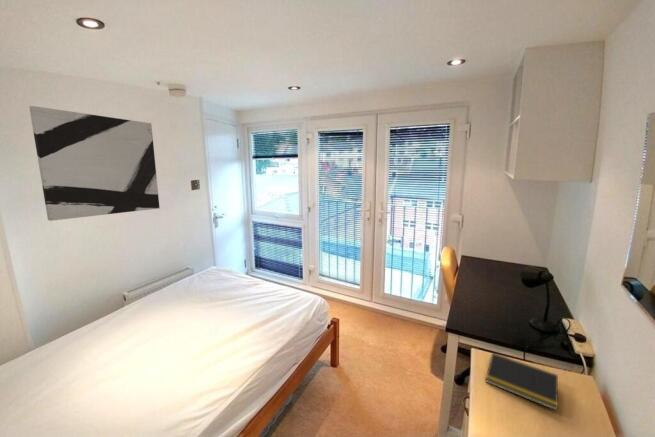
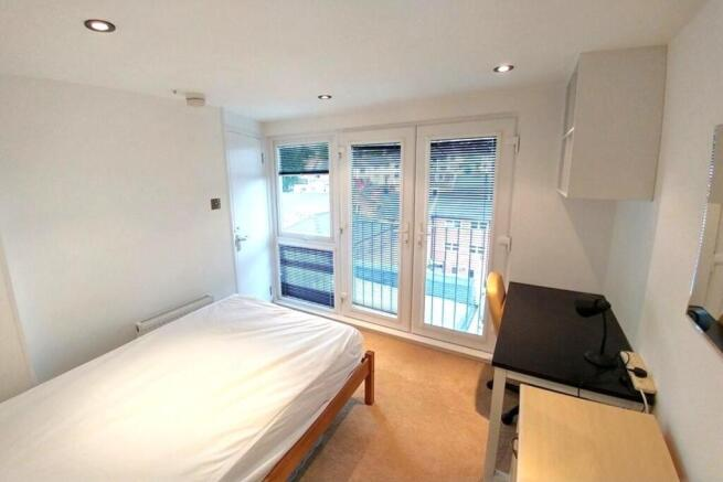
- notepad [484,352,559,412]
- wall art [28,105,161,222]
